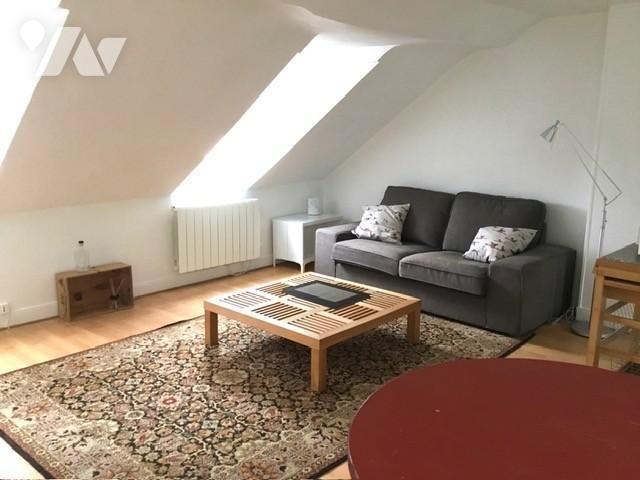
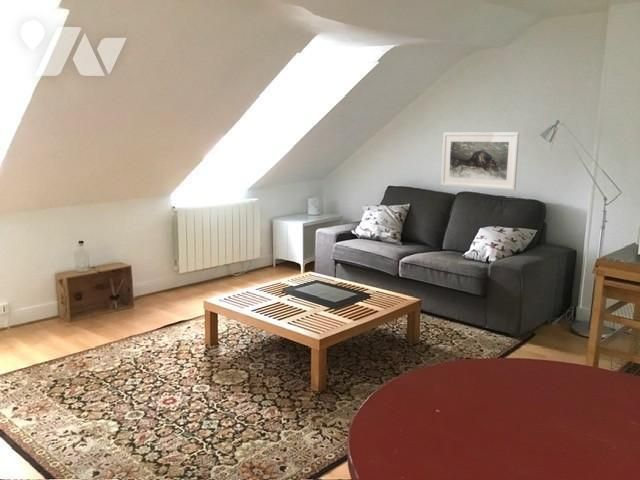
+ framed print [440,131,520,191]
